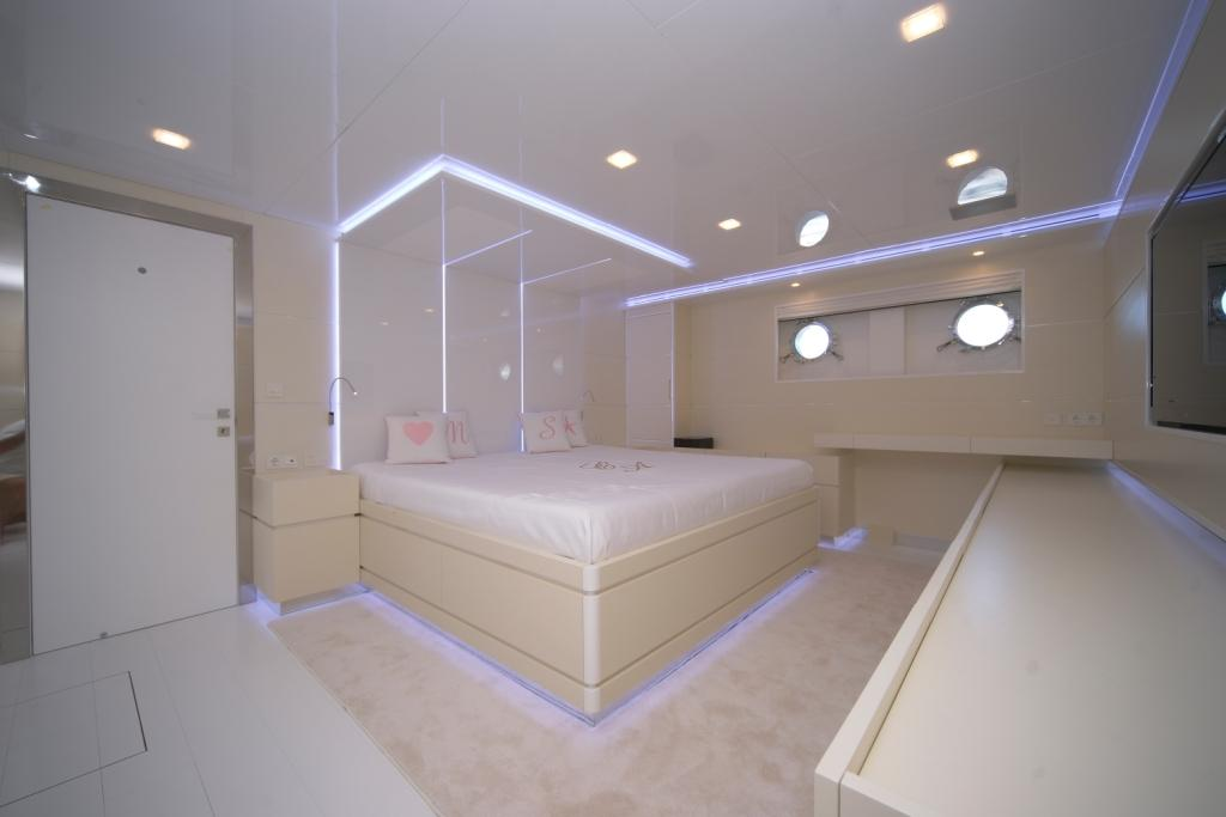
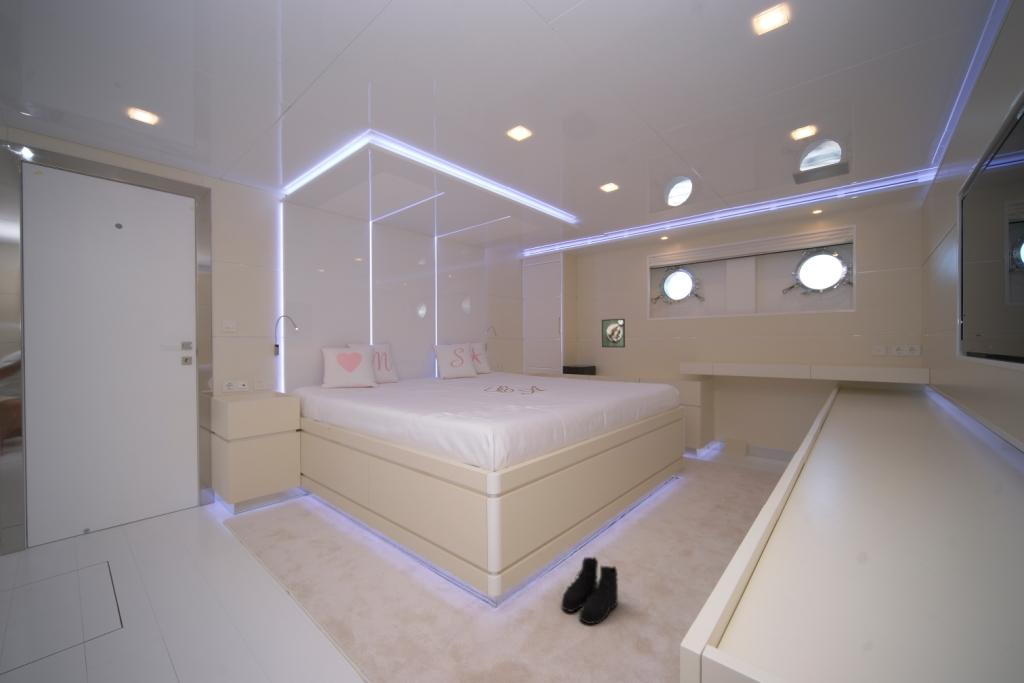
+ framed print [601,318,626,349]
+ boots [560,556,619,625]
